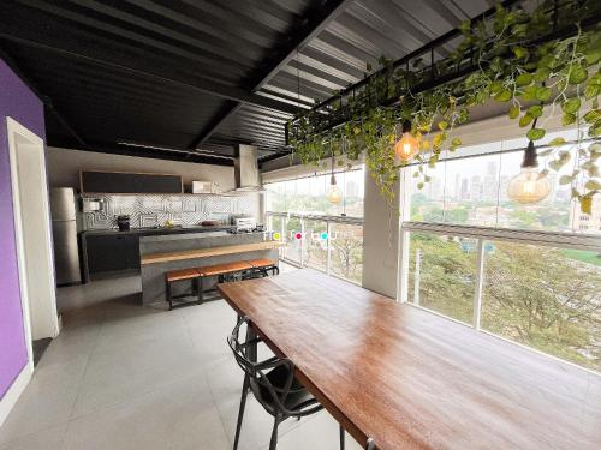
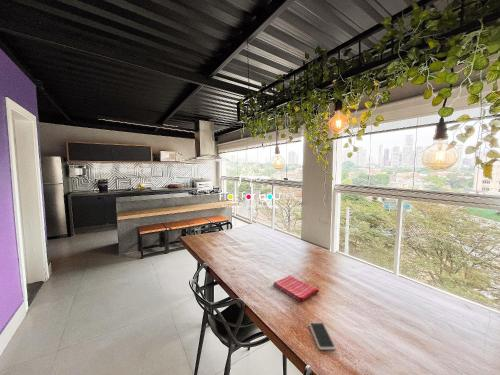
+ dish towel [272,274,320,303]
+ smartphone [308,321,337,351]
